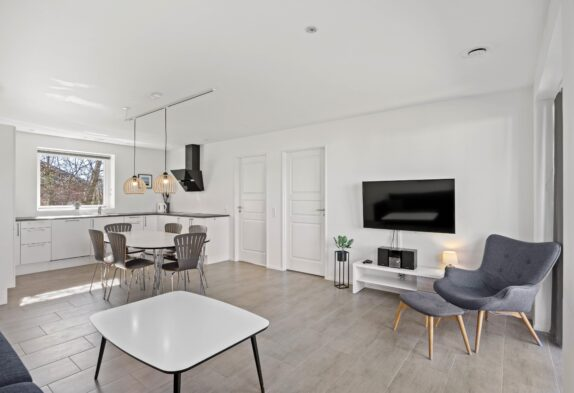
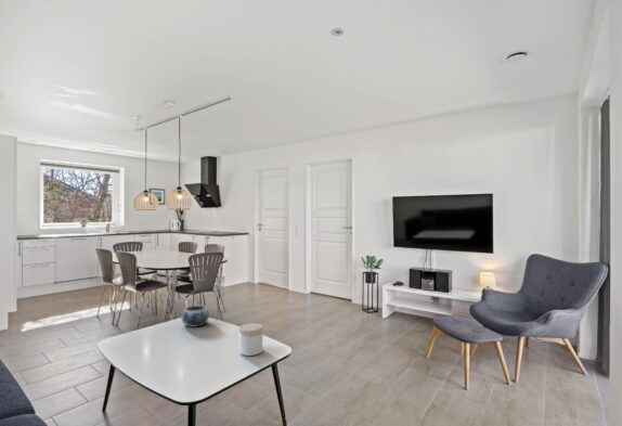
+ jar [238,322,263,357]
+ decorative bowl [181,305,210,328]
